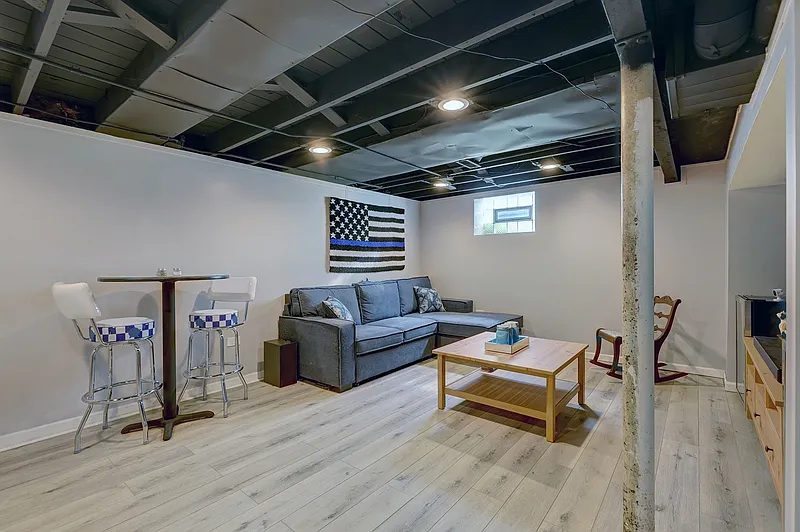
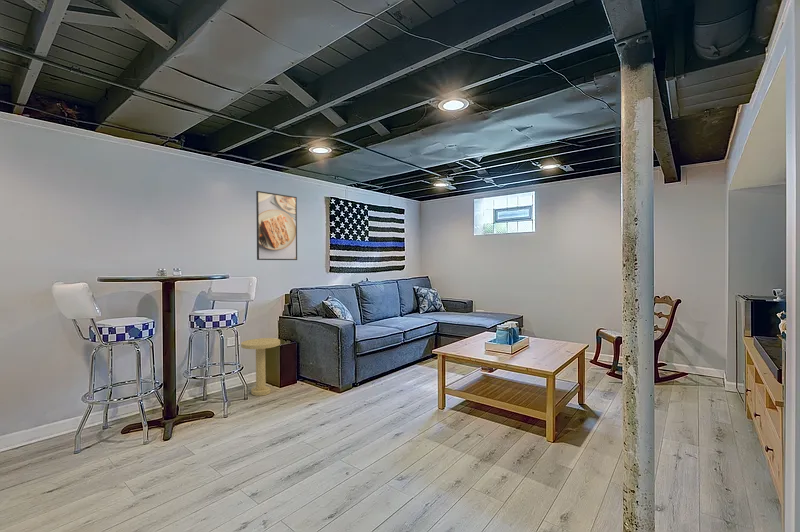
+ side table [240,337,281,397]
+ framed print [255,190,298,261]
